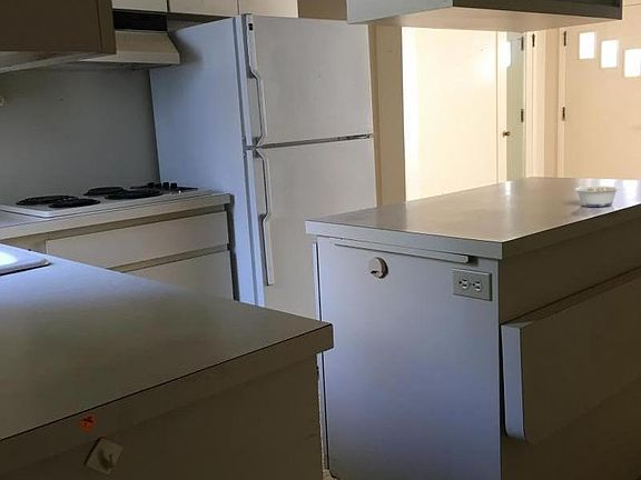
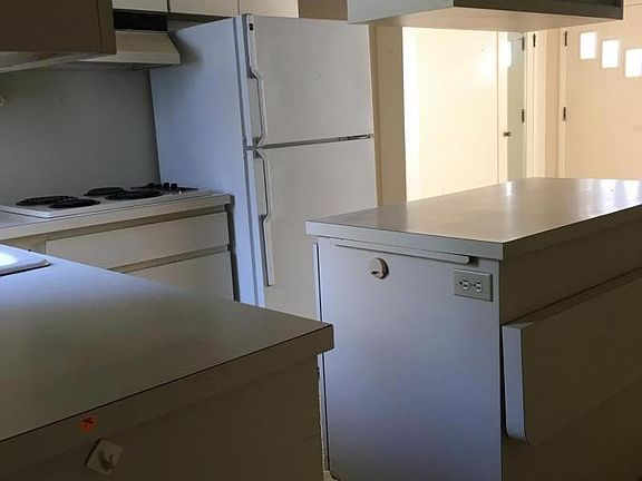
- legume [570,184,621,208]
